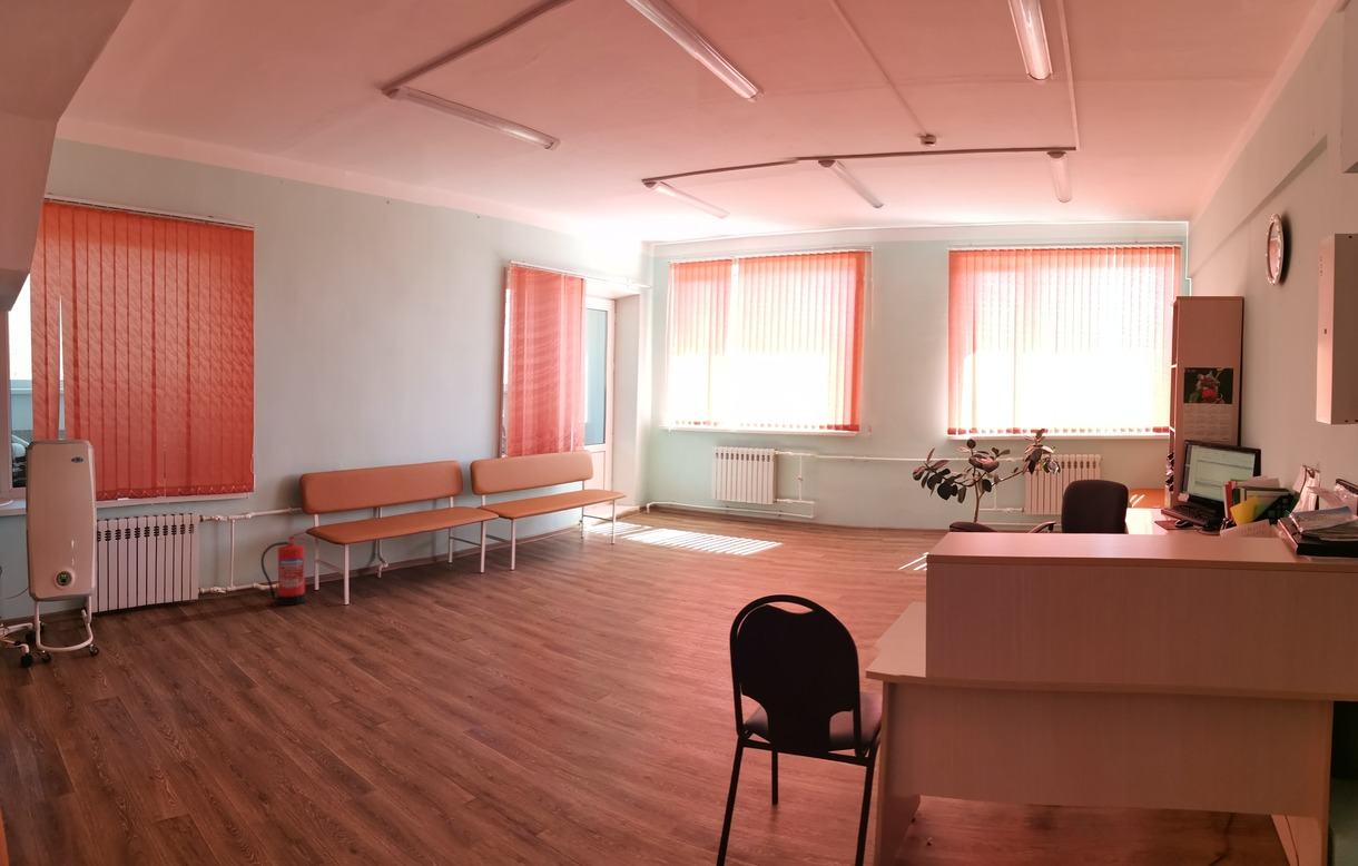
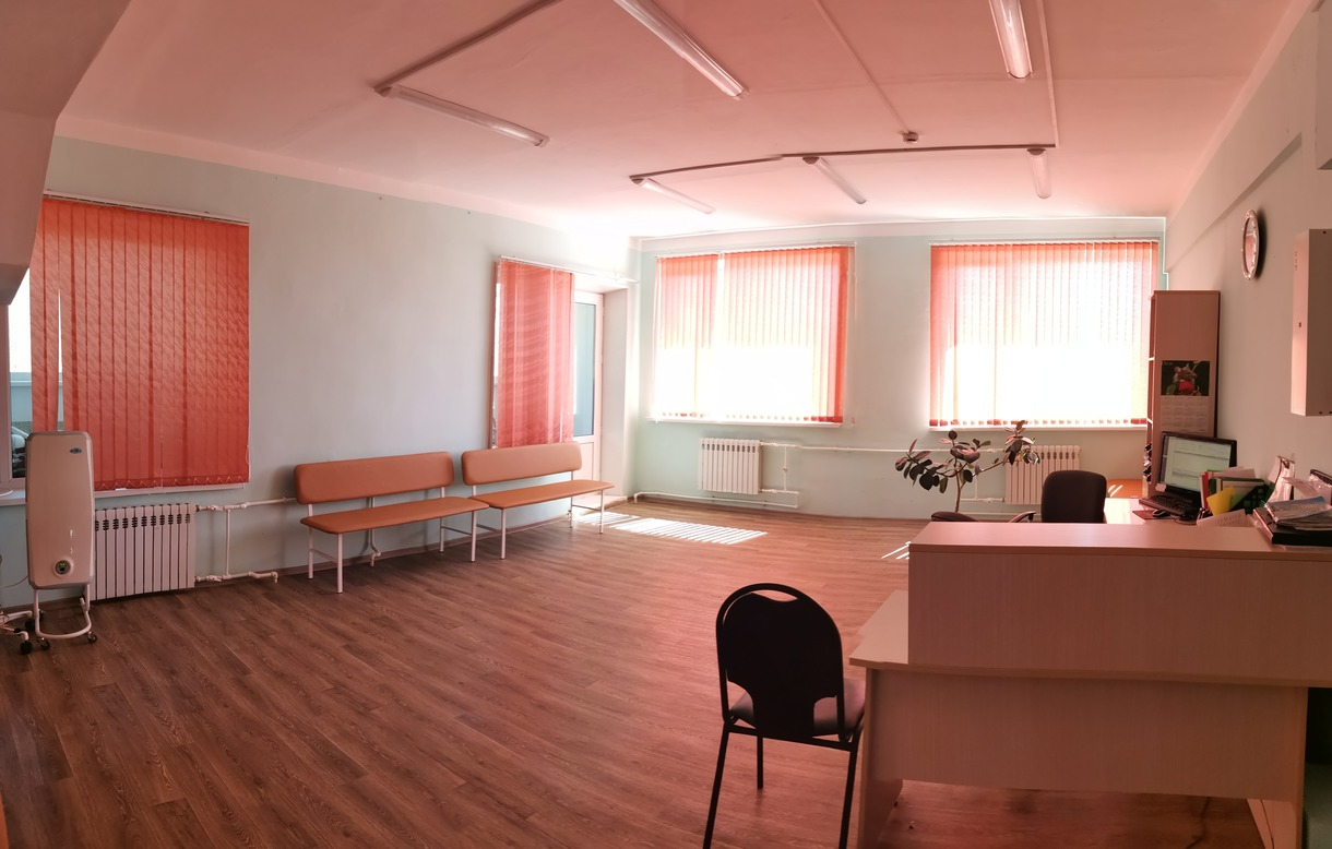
- fire extinguisher [259,530,307,607]
